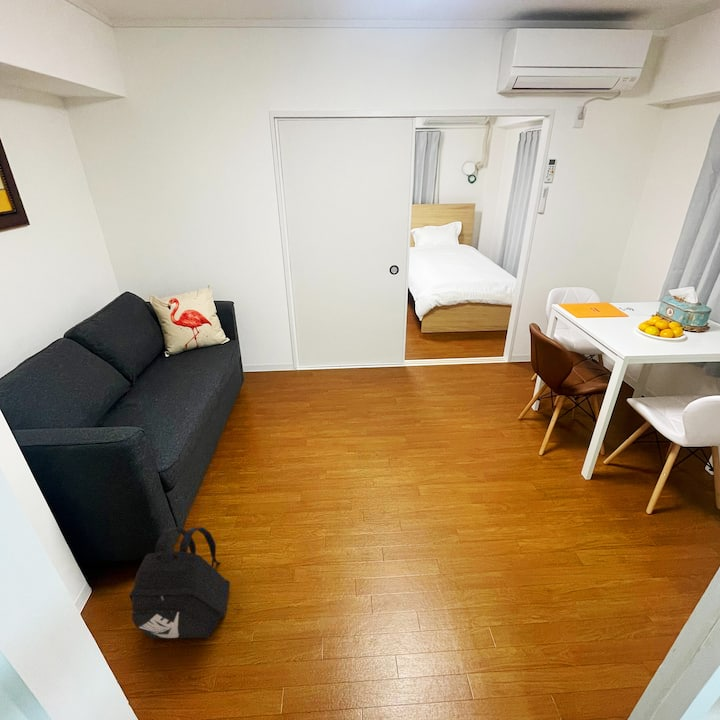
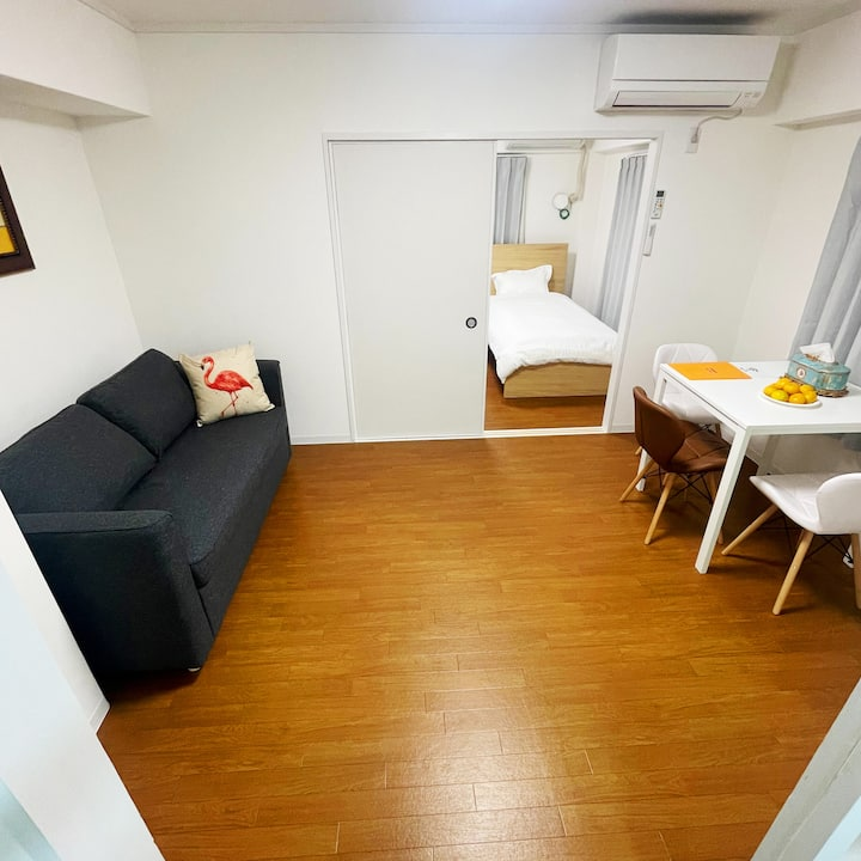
- backpack [128,526,231,639]
